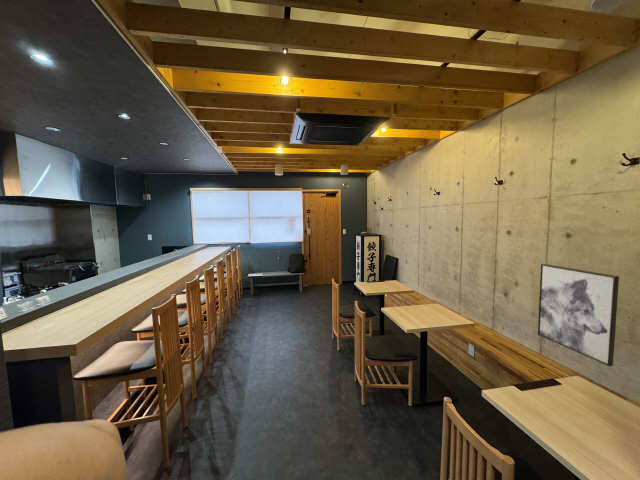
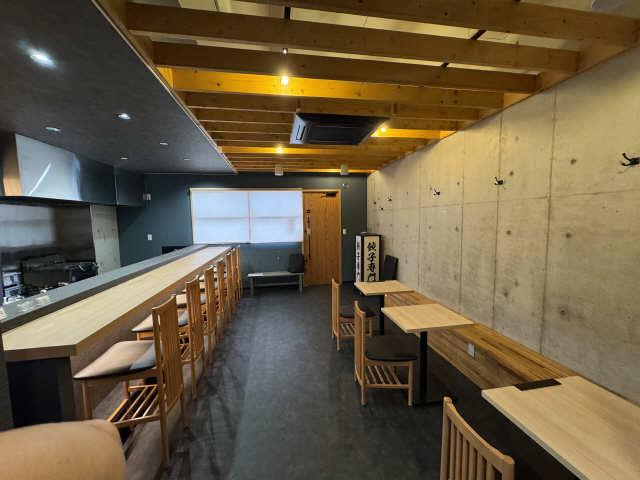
- wall art [537,263,620,367]
